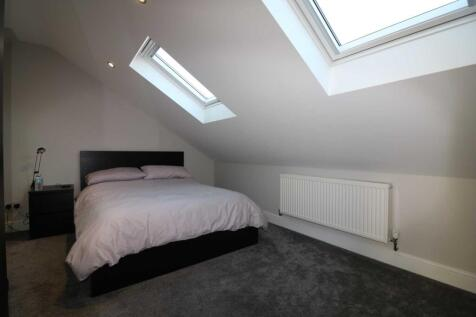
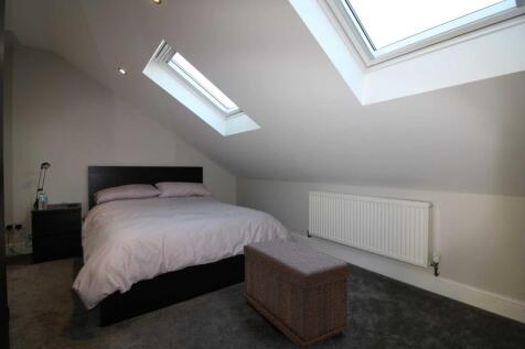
+ bench [243,238,351,349]
